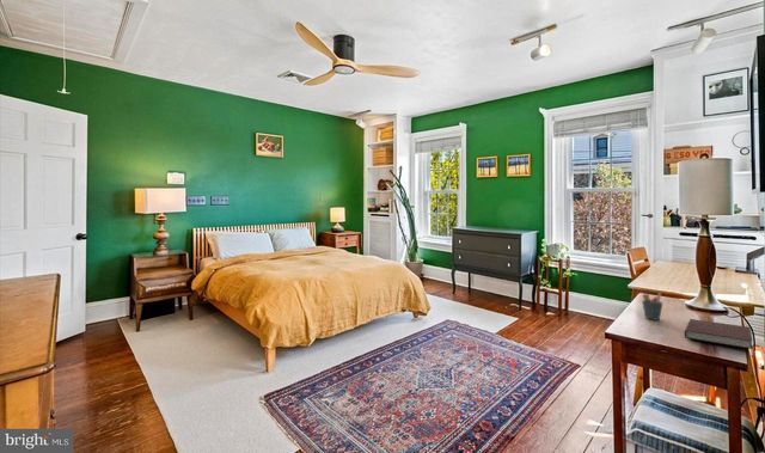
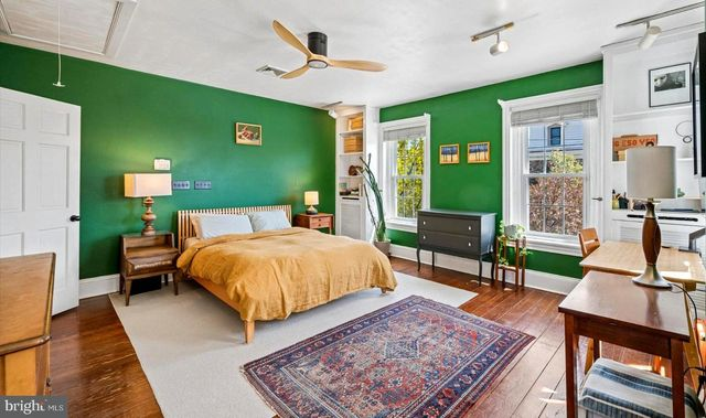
- pen holder [641,293,665,322]
- notebook [684,318,754,350]
